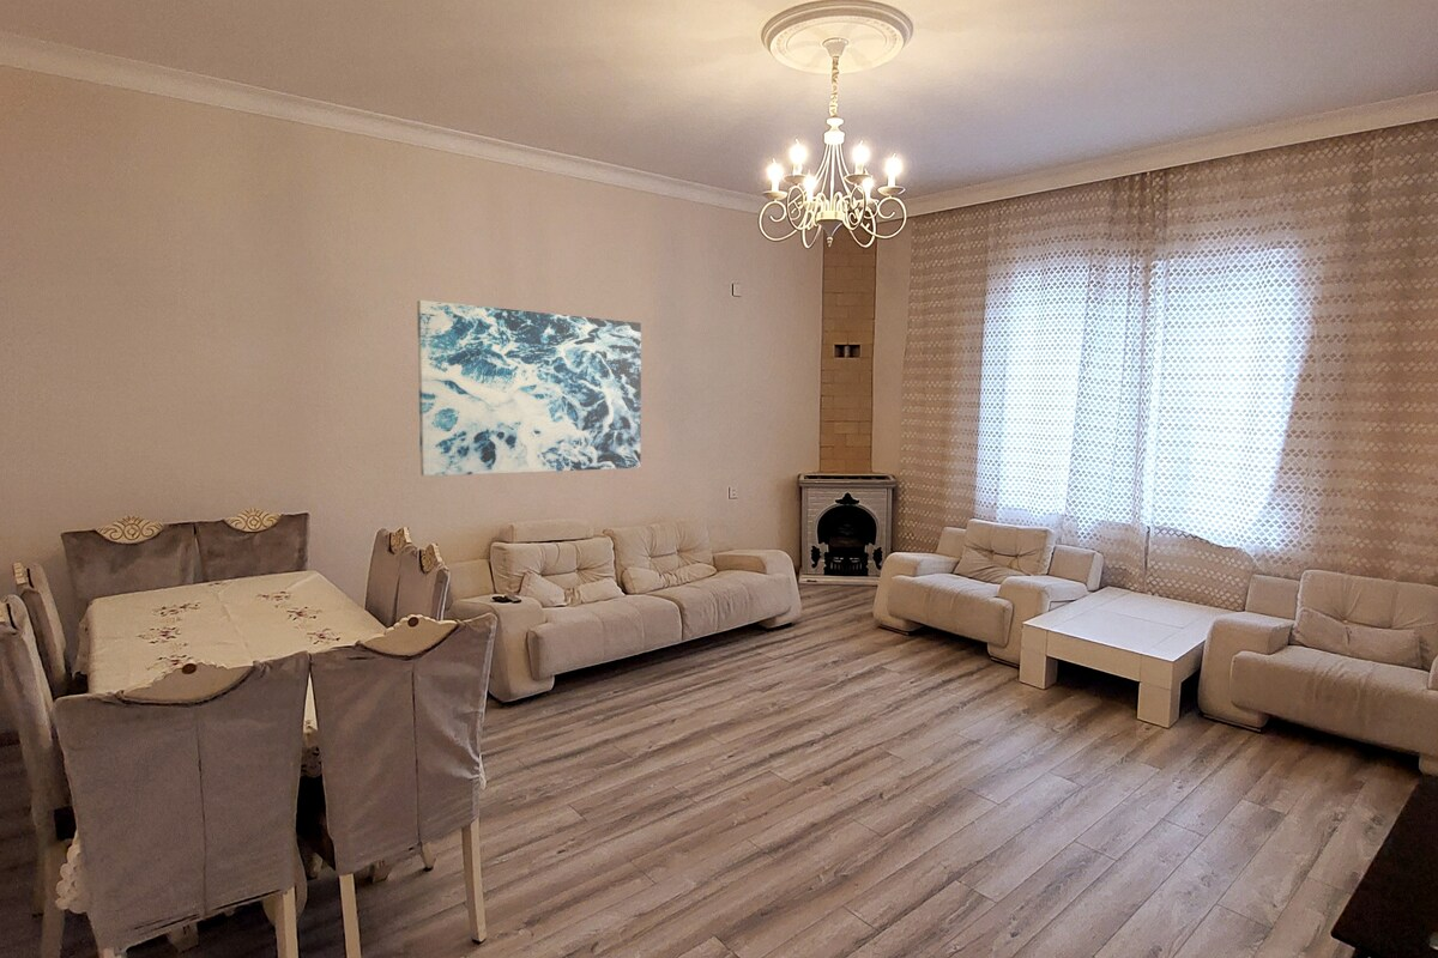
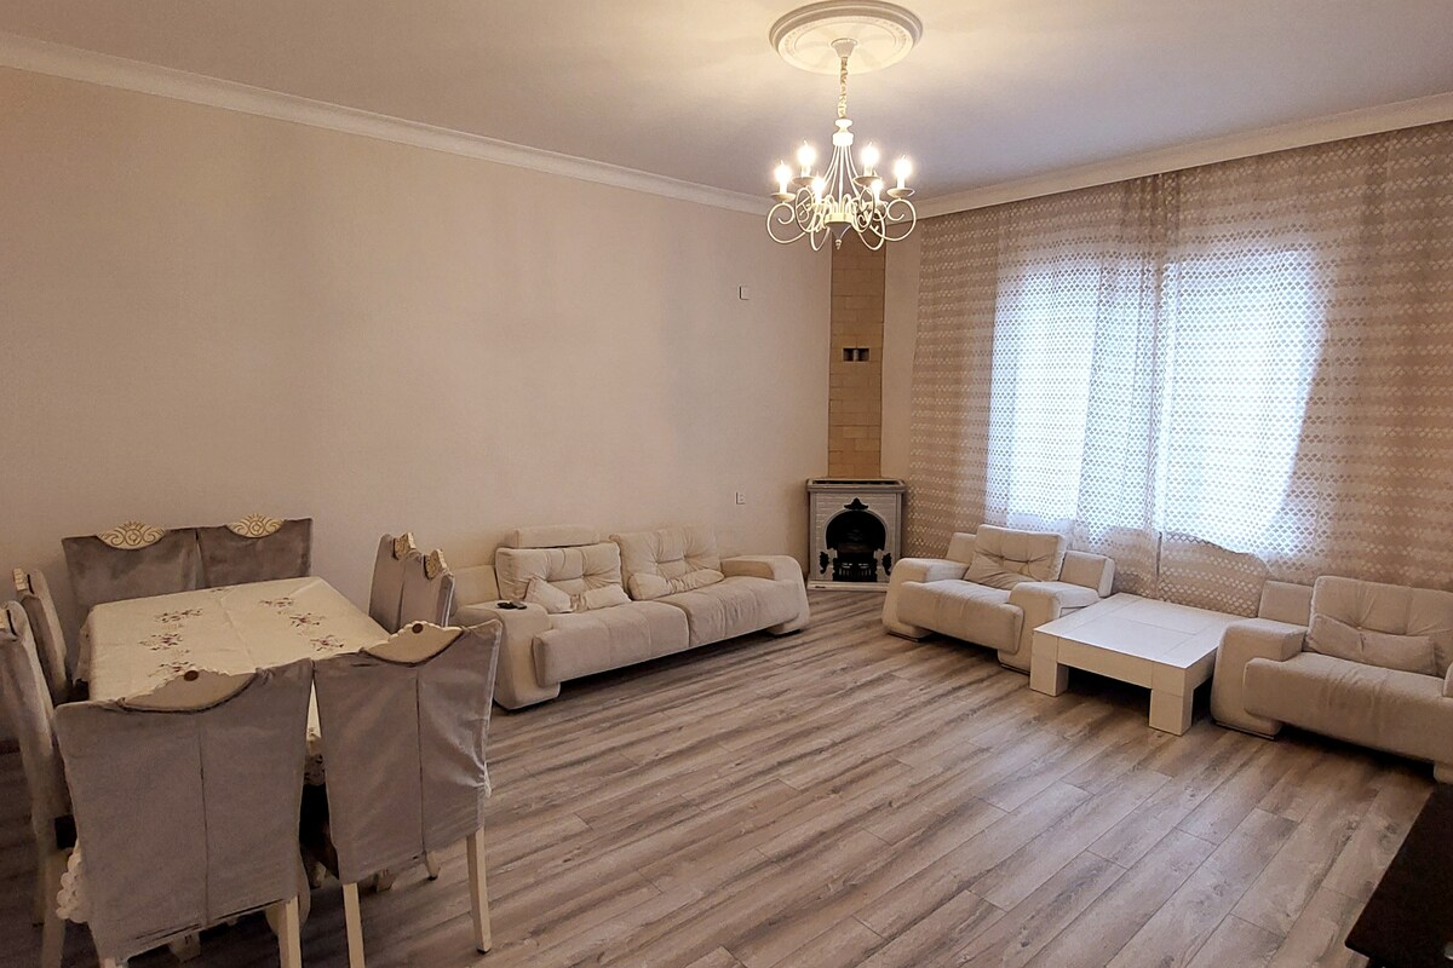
- wall art [416,299,642,478]
